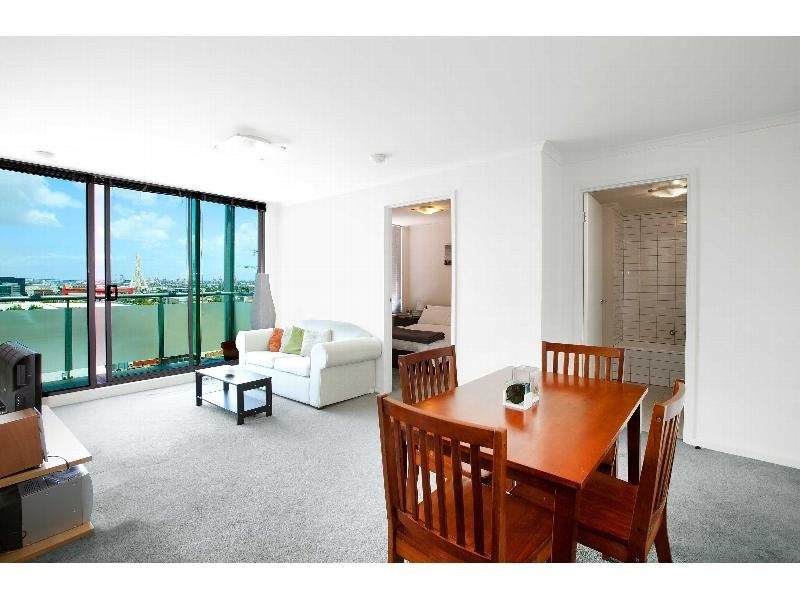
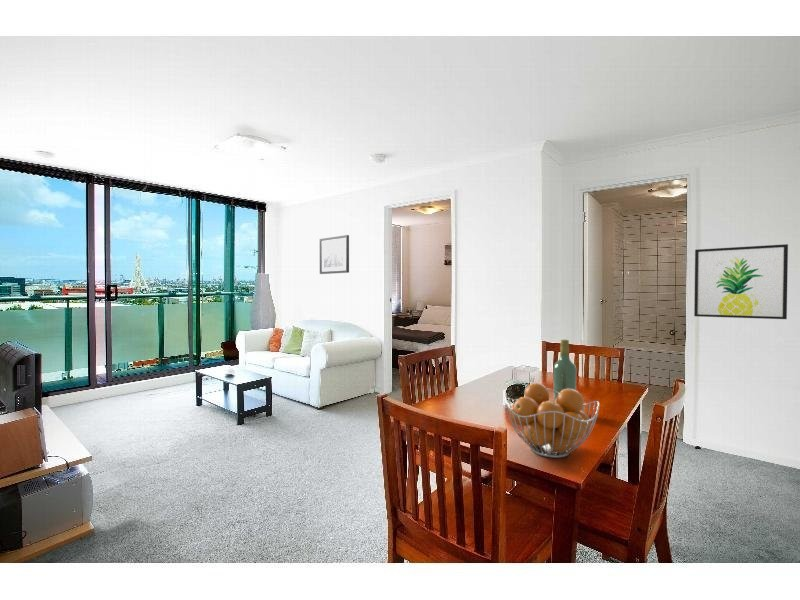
+ wall art [693,243,789,320]
+ wall art [319,234,350,275]
+ fruit basket [503,382,600,459]
+ wine bottle [552,338,577,399]
